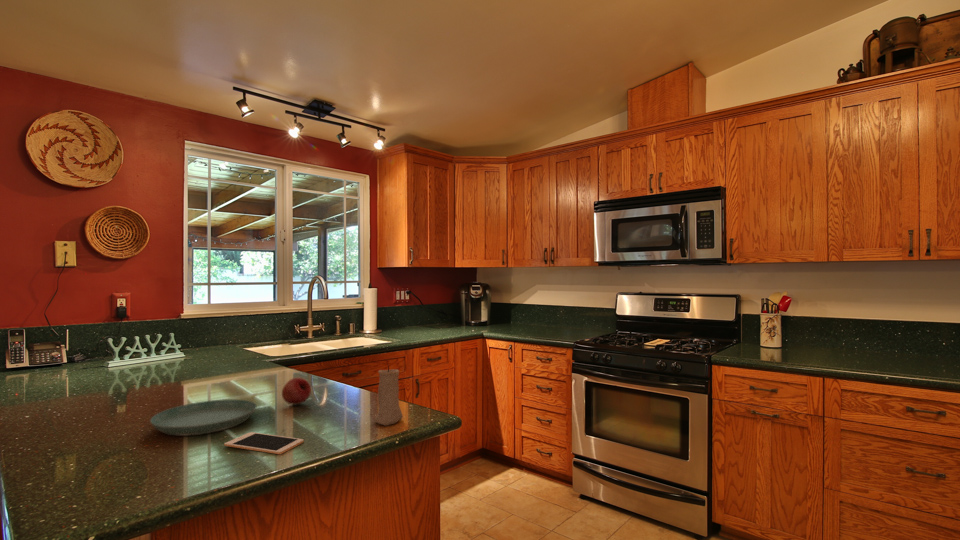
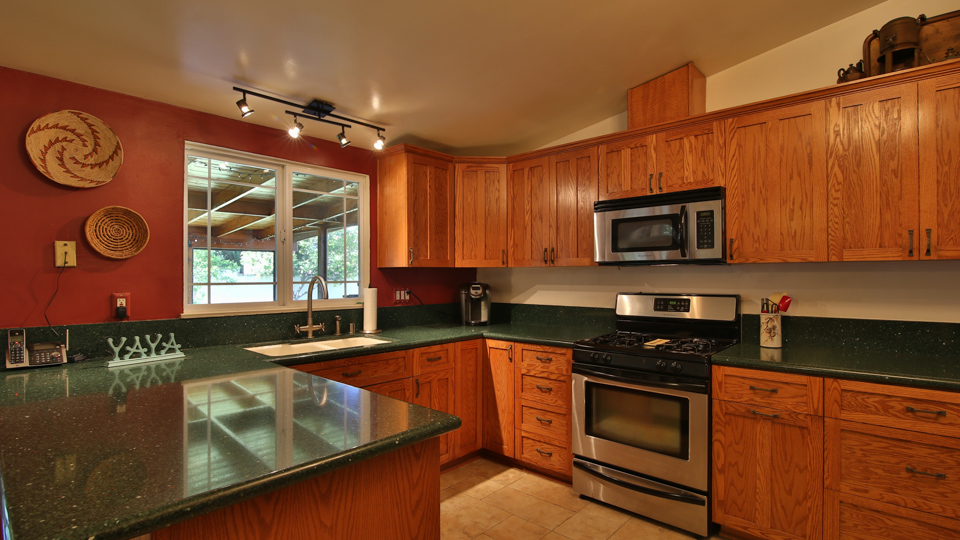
- candle [373,364,404,427]
- cell phone [223,431,305,455]
- saucer [149,398,258,437]
- fruit [281,377,312,406]
